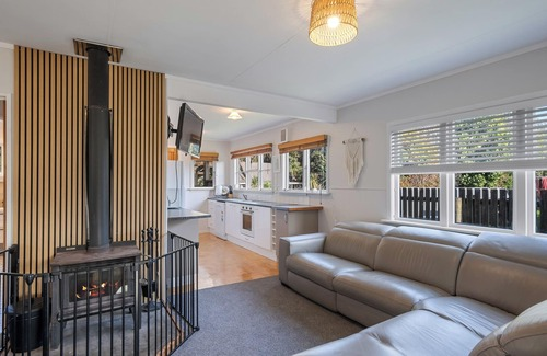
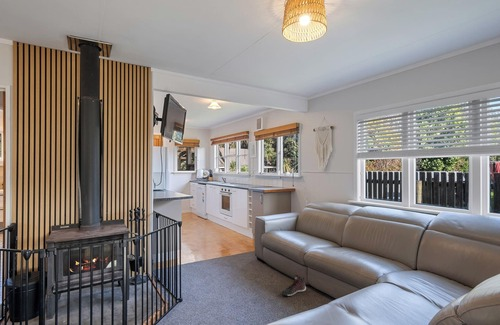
+ sneaker [281,274,307,297]
